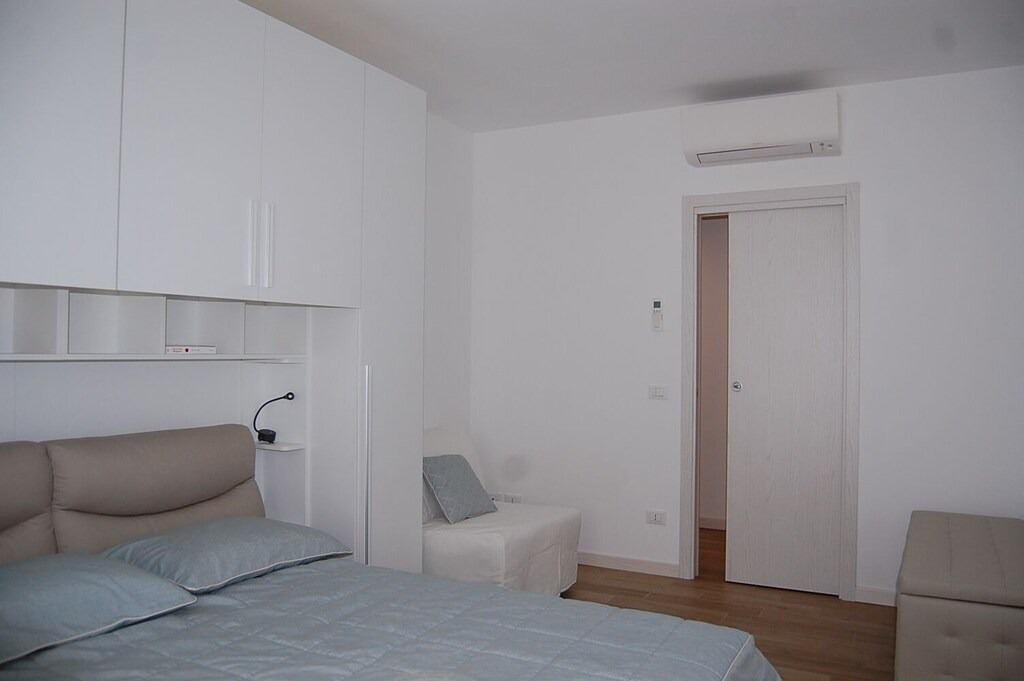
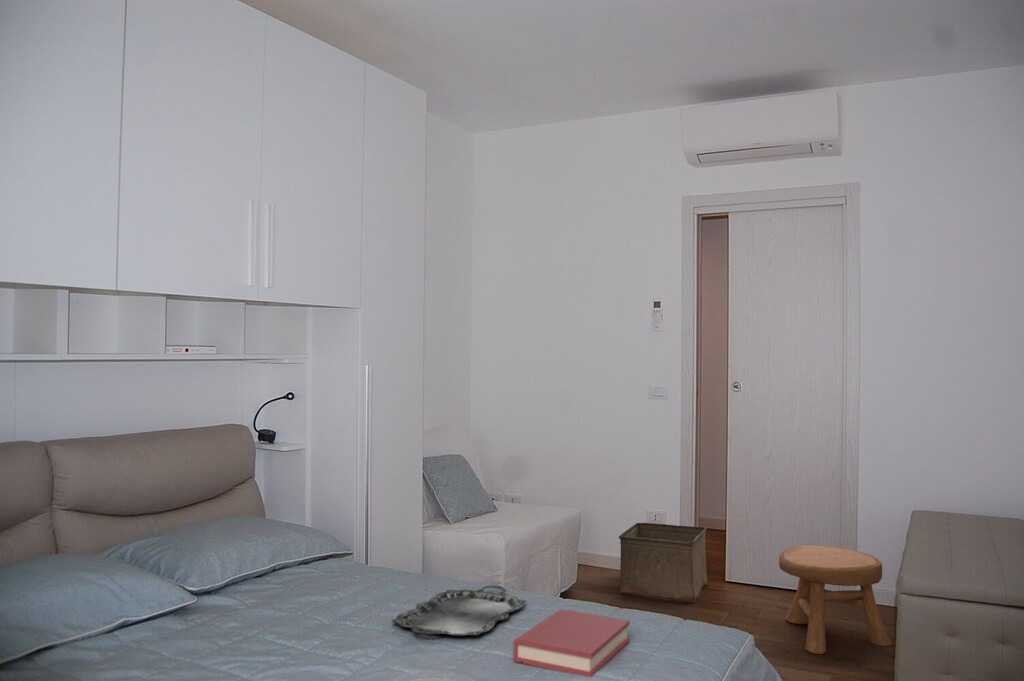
+ hardback book [512,608,631,678]
+ storage bin [618,522,708,603]
+ stool [778,545,892,655]
+ serving tray [391,584,527,637]
